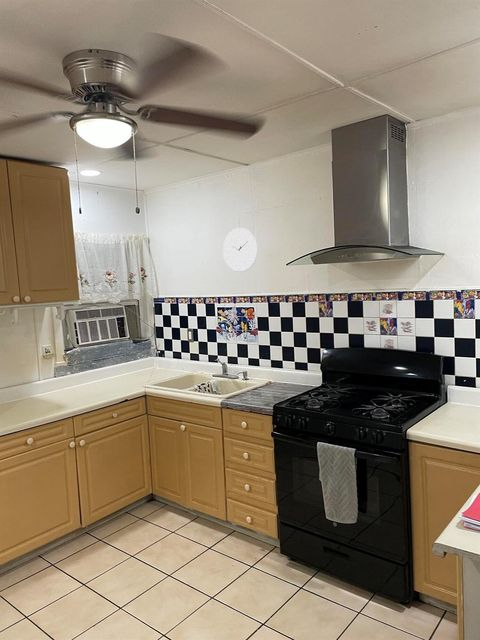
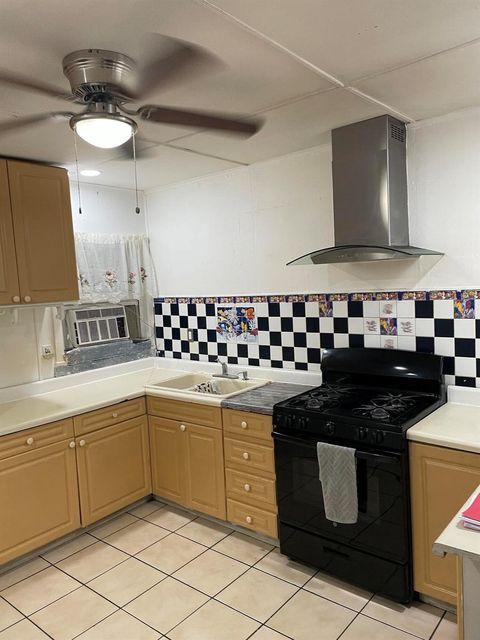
- wall clock [222,227,258,273]
